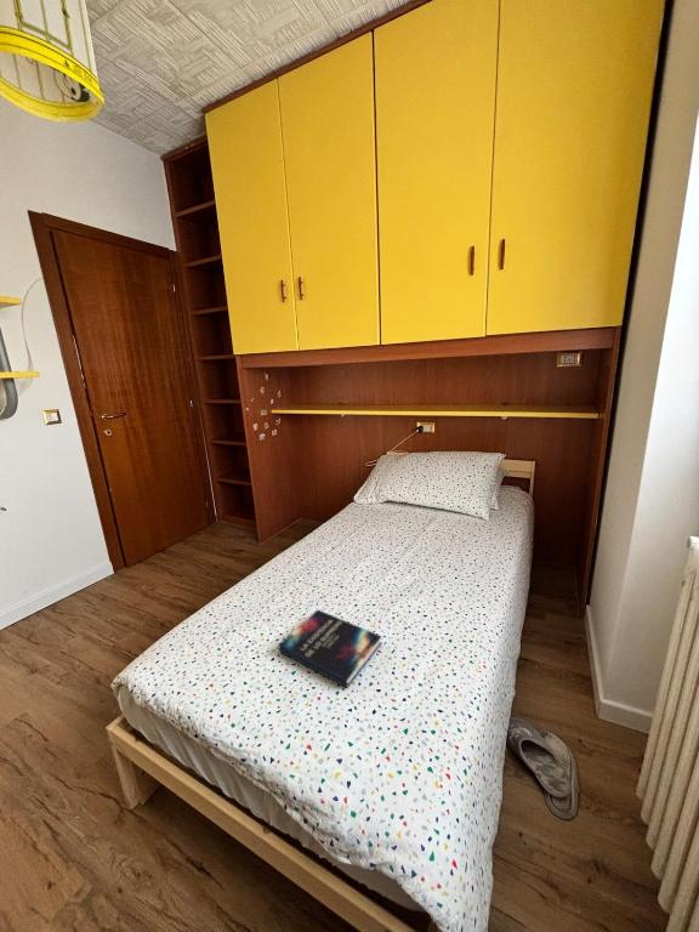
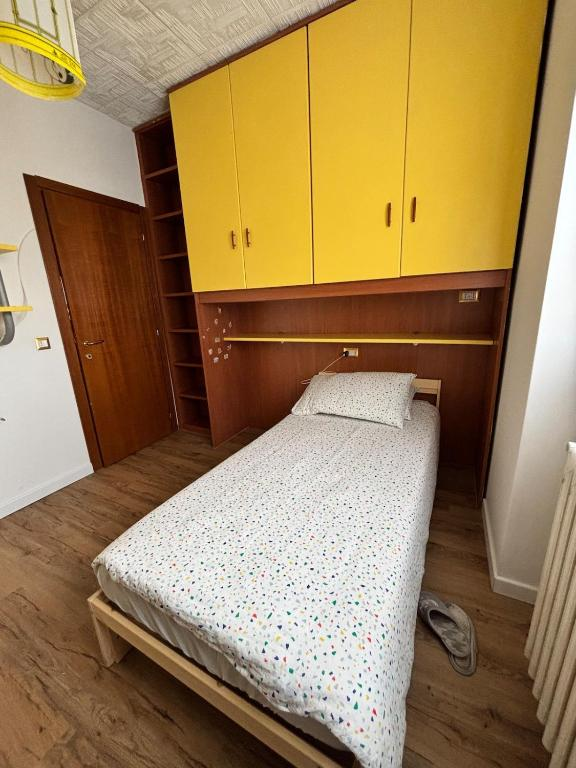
- hardback book [277,609,382,689]
